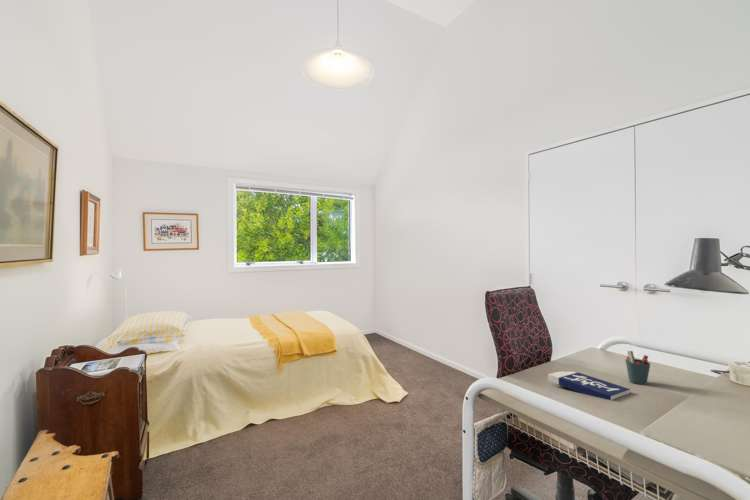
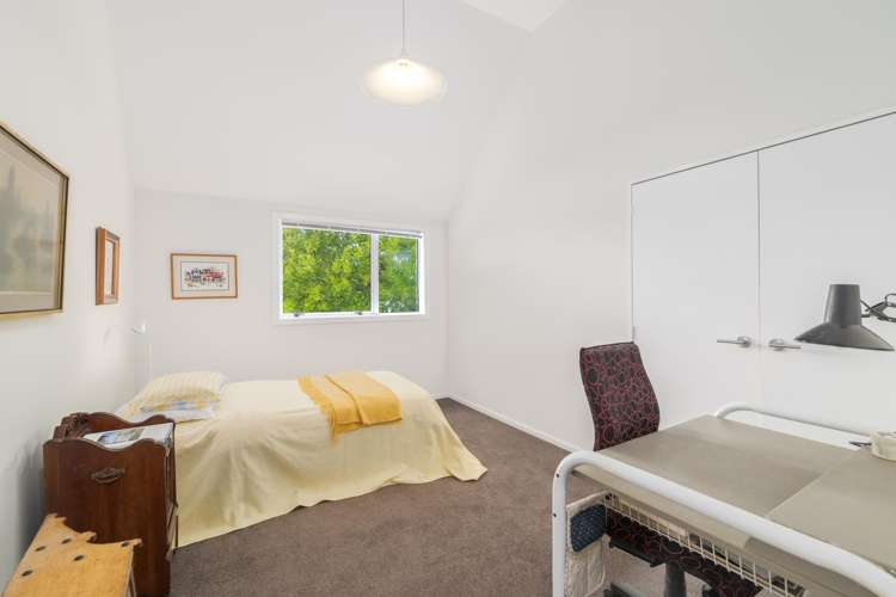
- pen holder [624,350,651,386]
- book [547,371,631,401]
